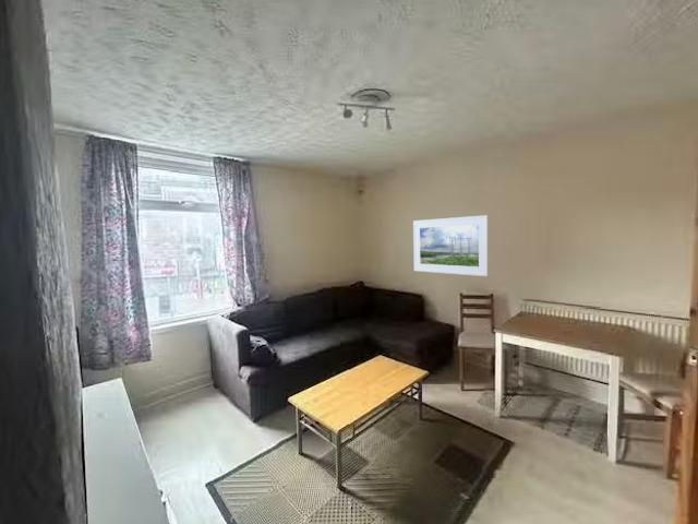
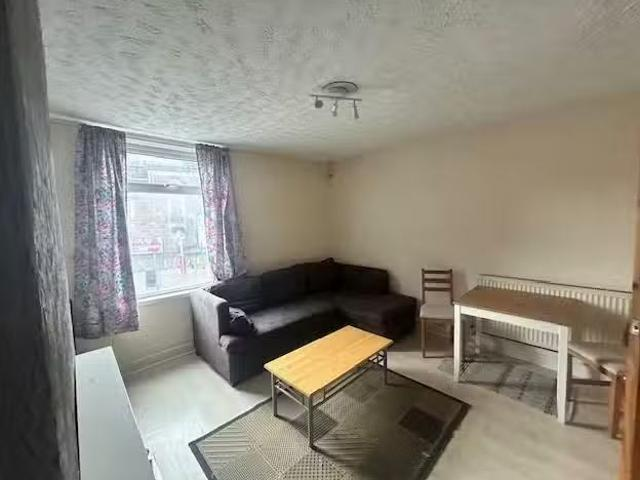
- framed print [412,214,490,277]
